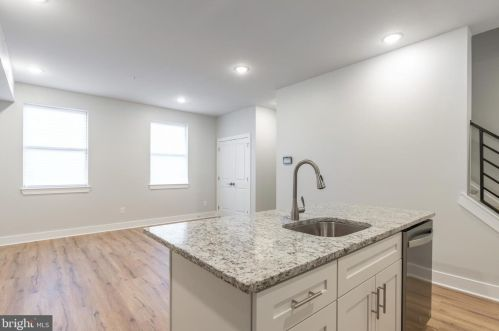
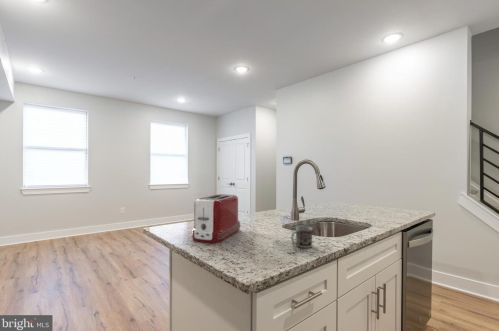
+ toaster [191,193,241,244]
+ cup [290,225,314,249]
